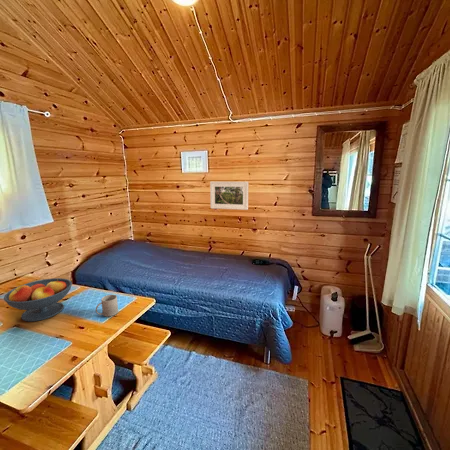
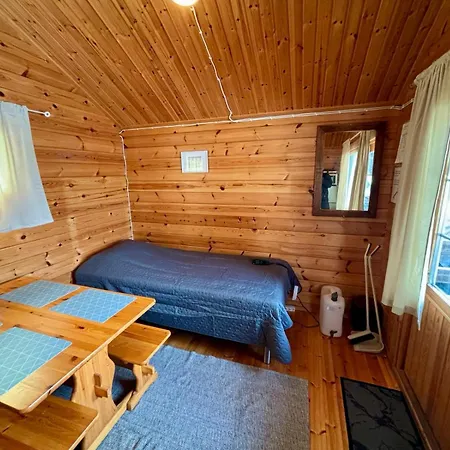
- fruit bowl [3,277,73,322]
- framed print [209,181,249,211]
- mug [95,294,119,317]
